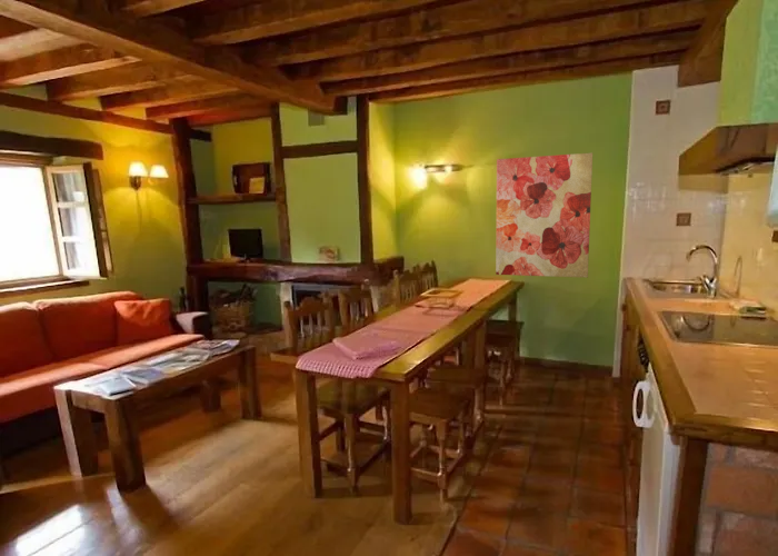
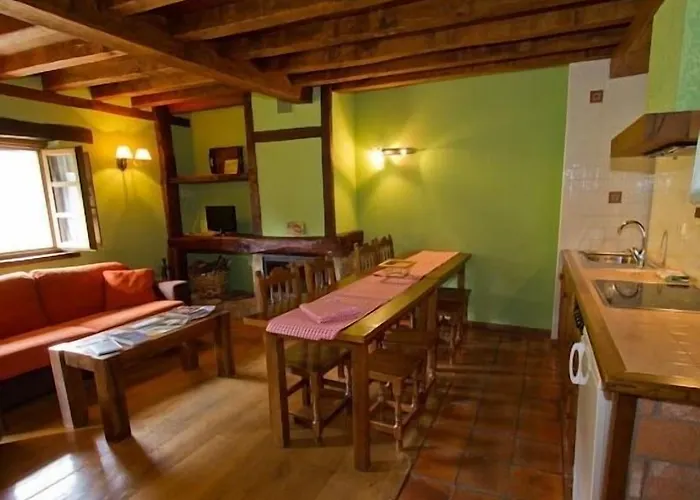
- wall art [495,151,594,278]
